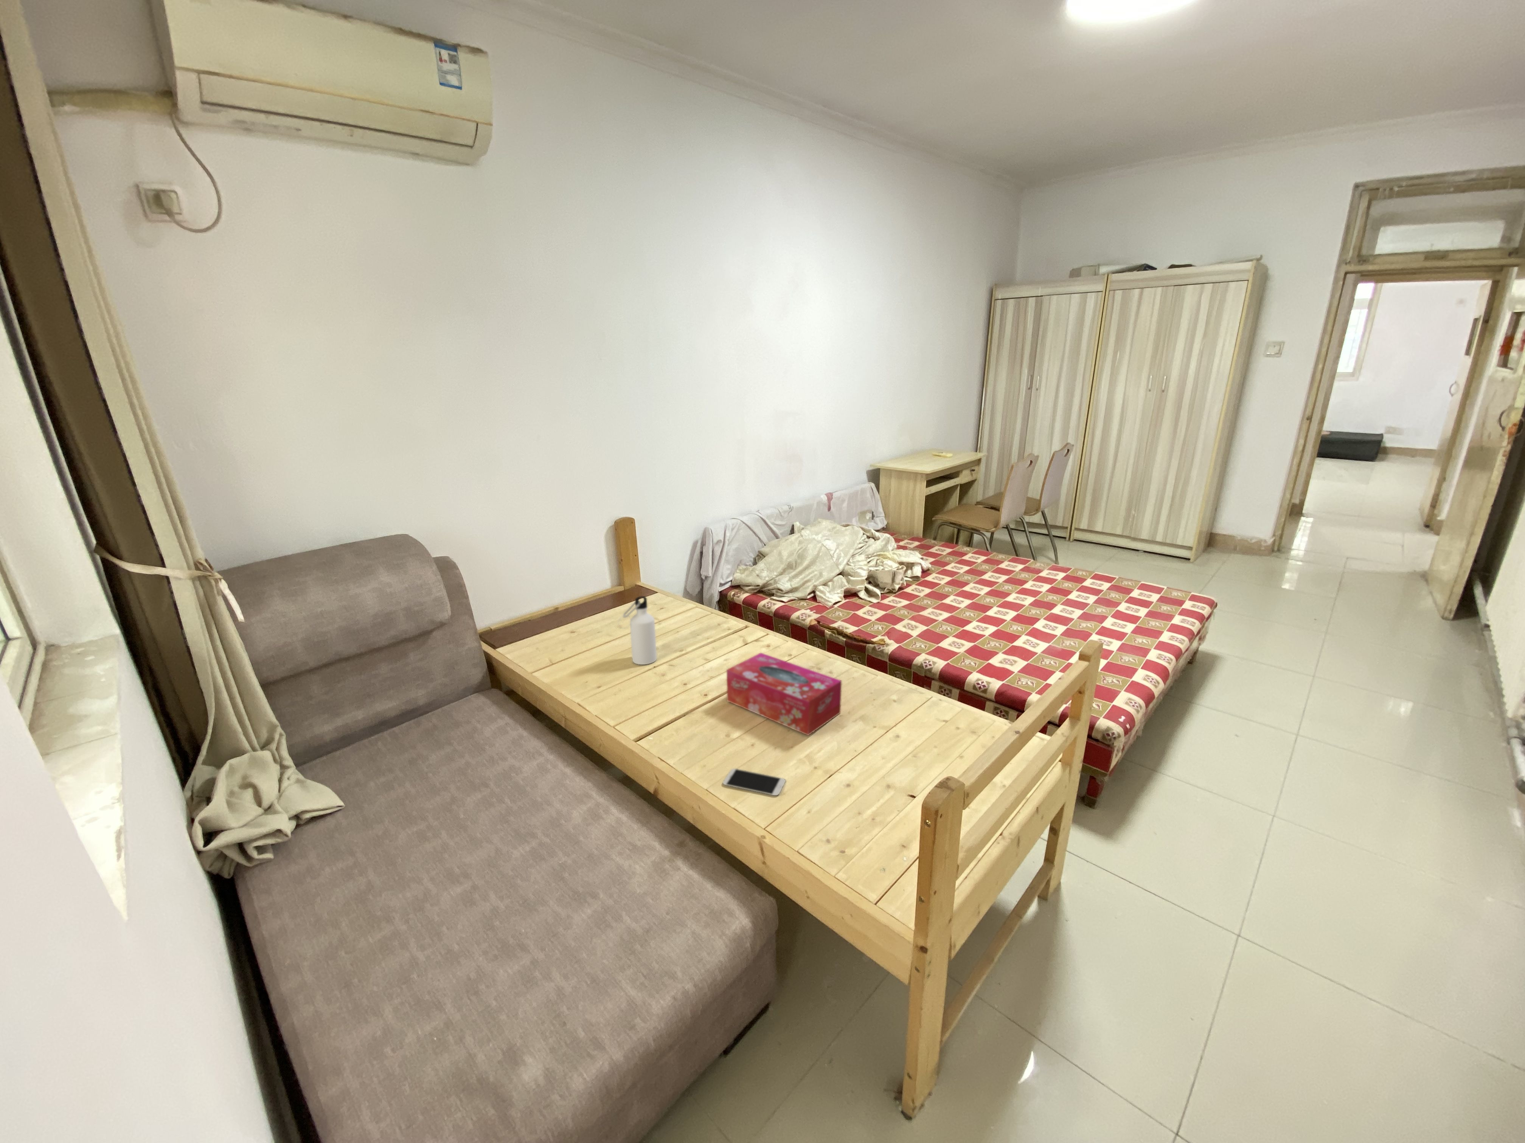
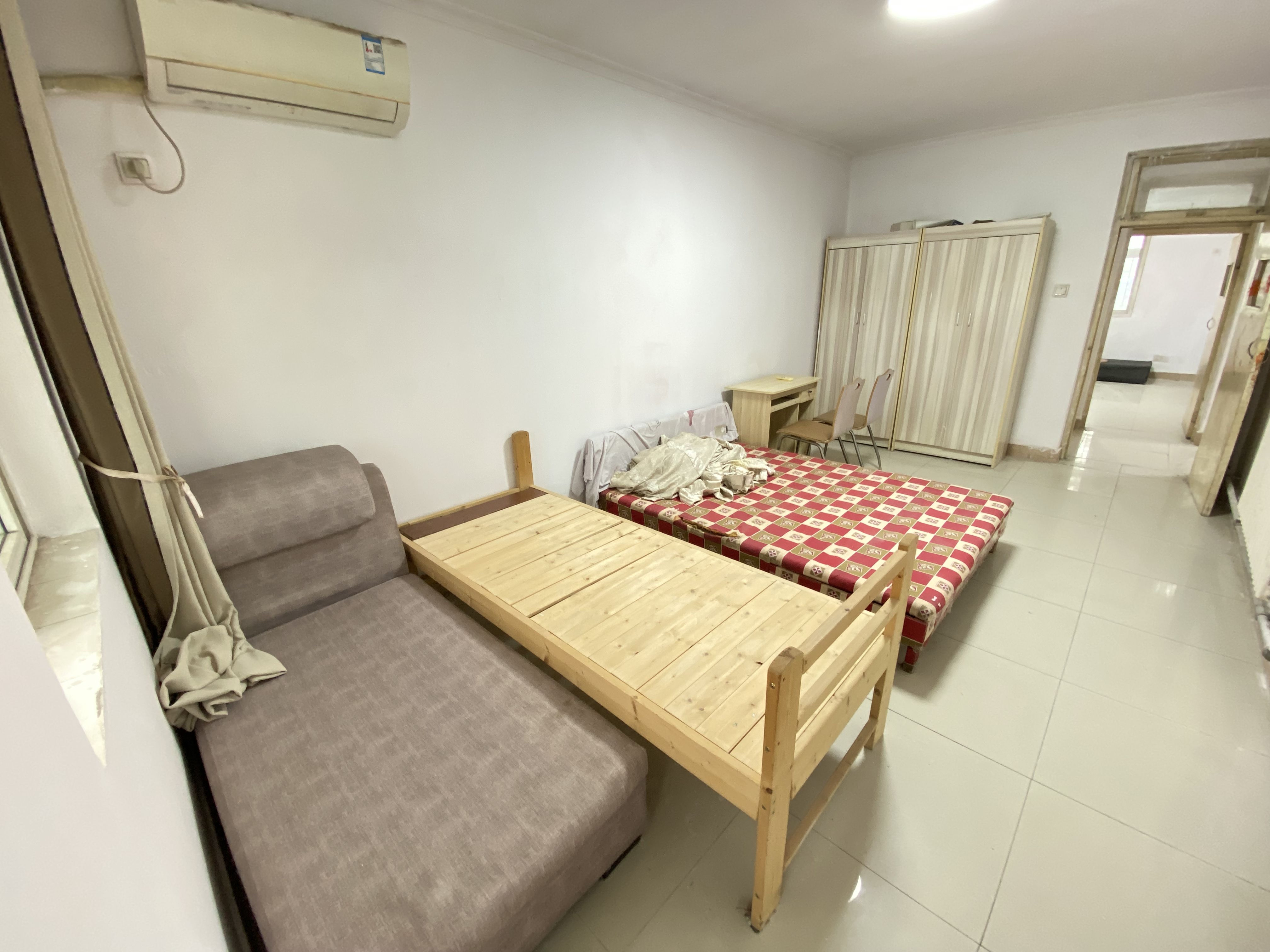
- tissue box [726,652,842,736]
- water bottle [617,596,657,665]
- smartphone [723,768,787,796]
